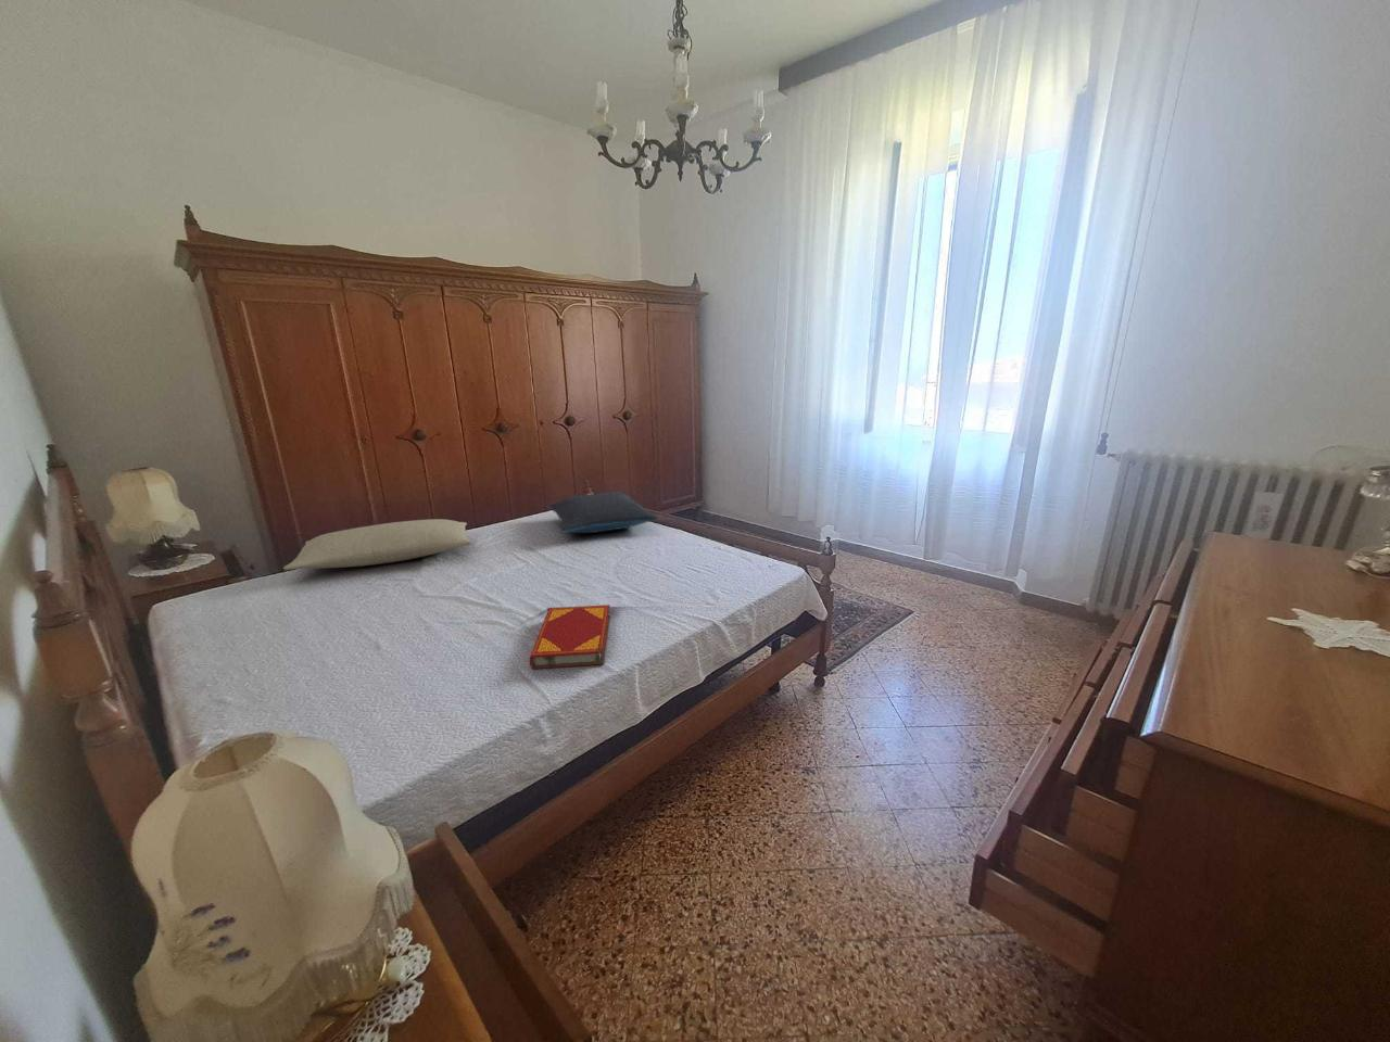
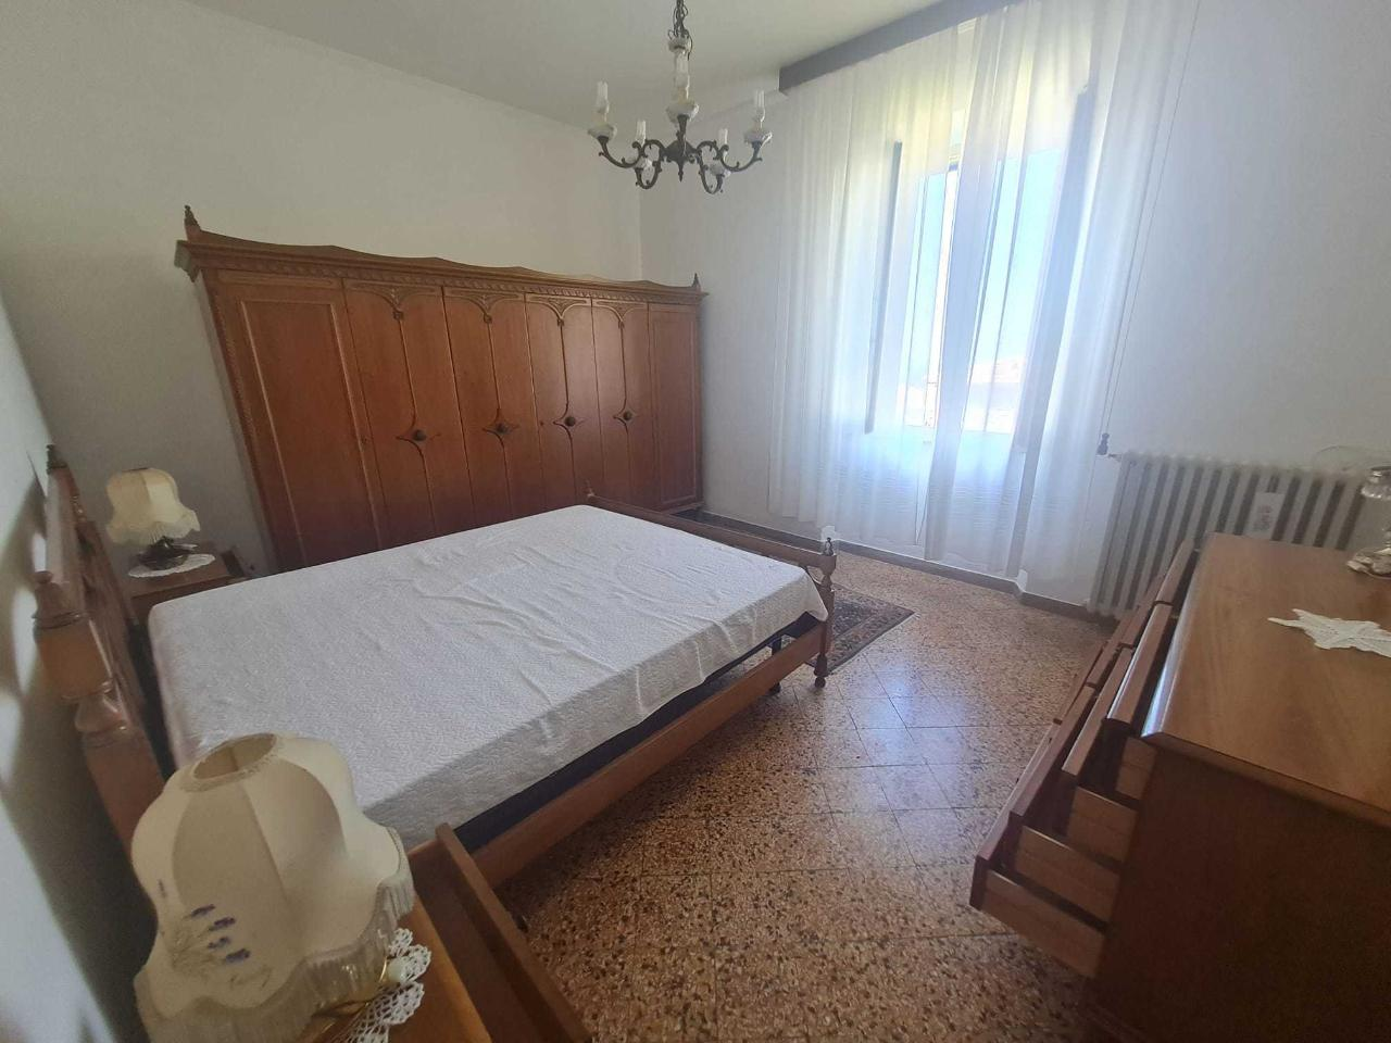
- pillow [282,518,473,571]
- pillow [547,490,659,534]
- hardback book [529,603,612,670]
